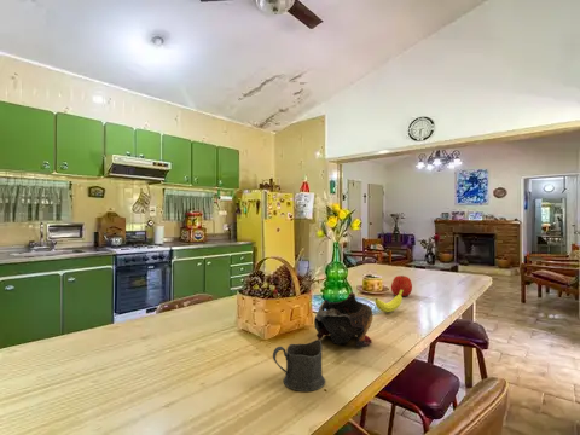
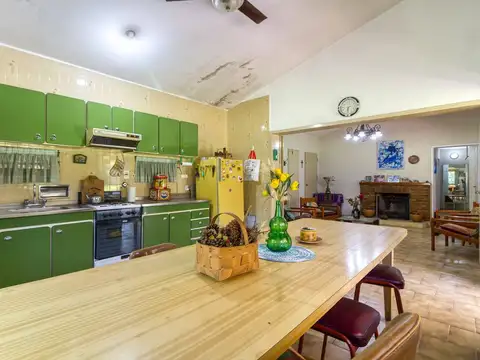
- banana [373,290,404,313]
- apple [390,274,413,297]
- cup [272,338,326,393]
- decorative bowl [313,291,375,348]
